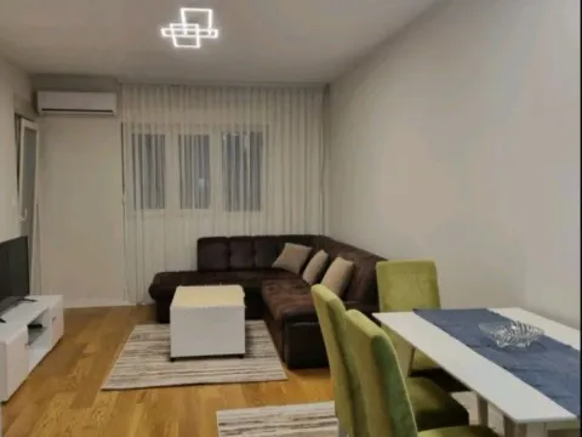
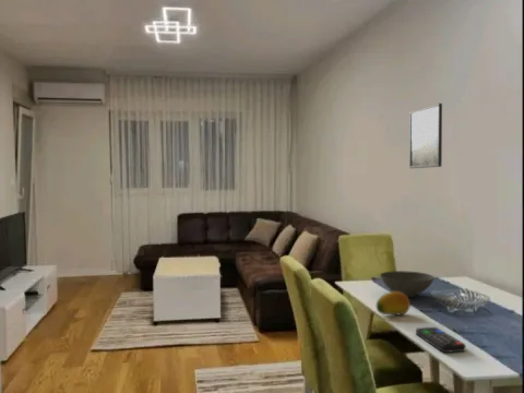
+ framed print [408,103,443,169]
+ fruit [376,290,412,315]
+ remote control [415,326,466,354]
+ bowl [379,270,436,298]
